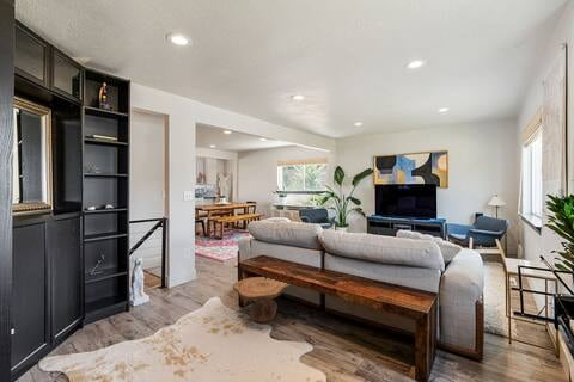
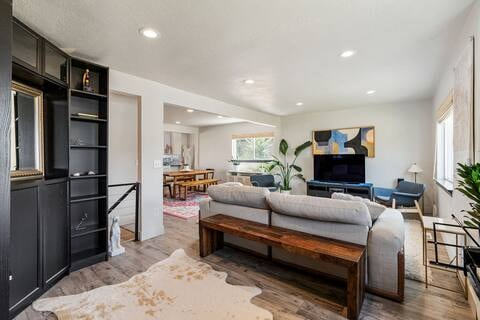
- side table [232,276,292,322]
